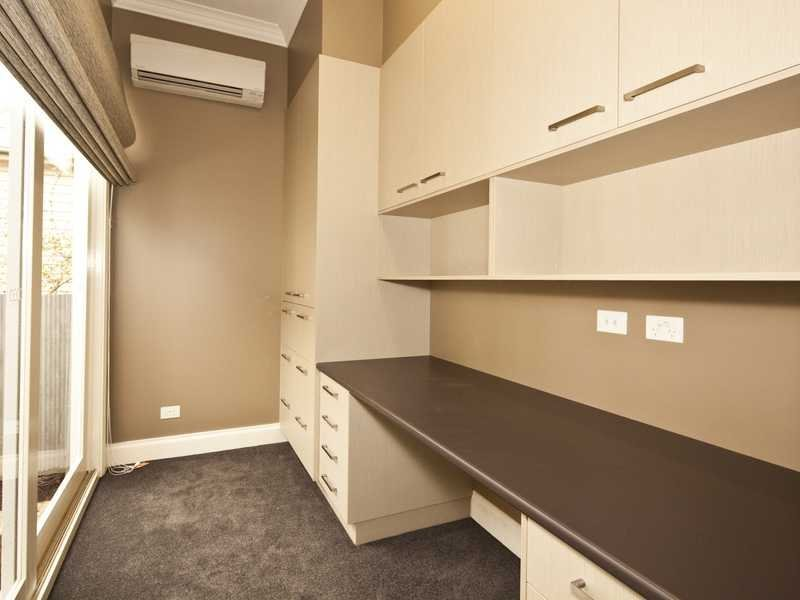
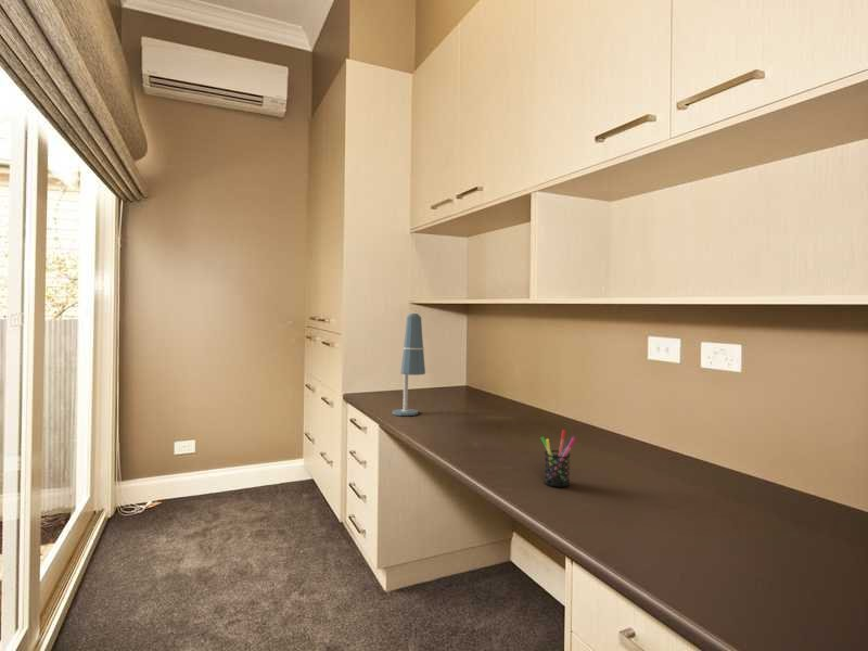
+ pen holder [540,429,577,488]
+ desk lamp [392,312,426,417]
